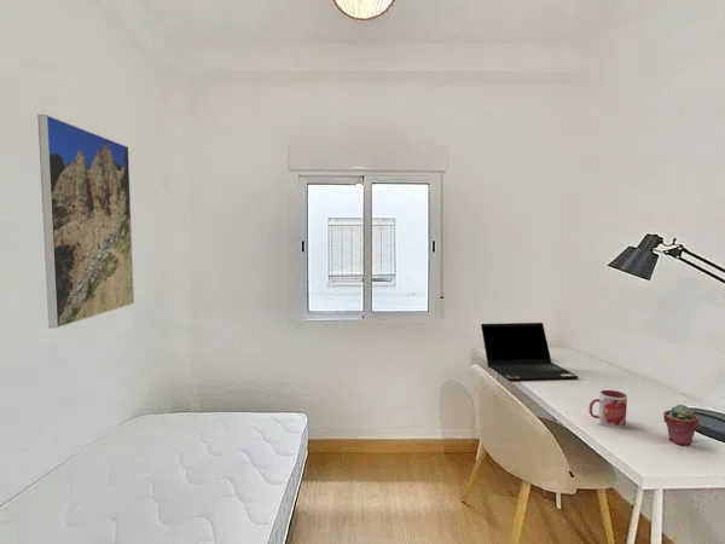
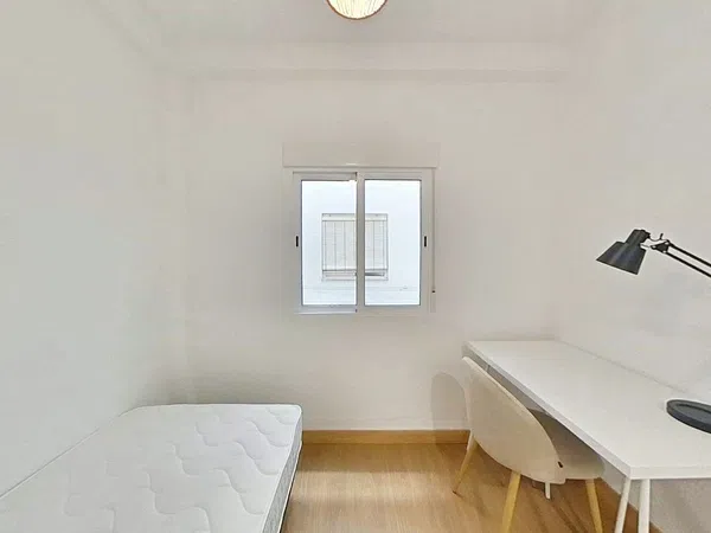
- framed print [36,114,135,329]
- laptop computer [480,322,580,382]
- mug [588,389,628,429]
- potted succulent [662,403,700,446]
